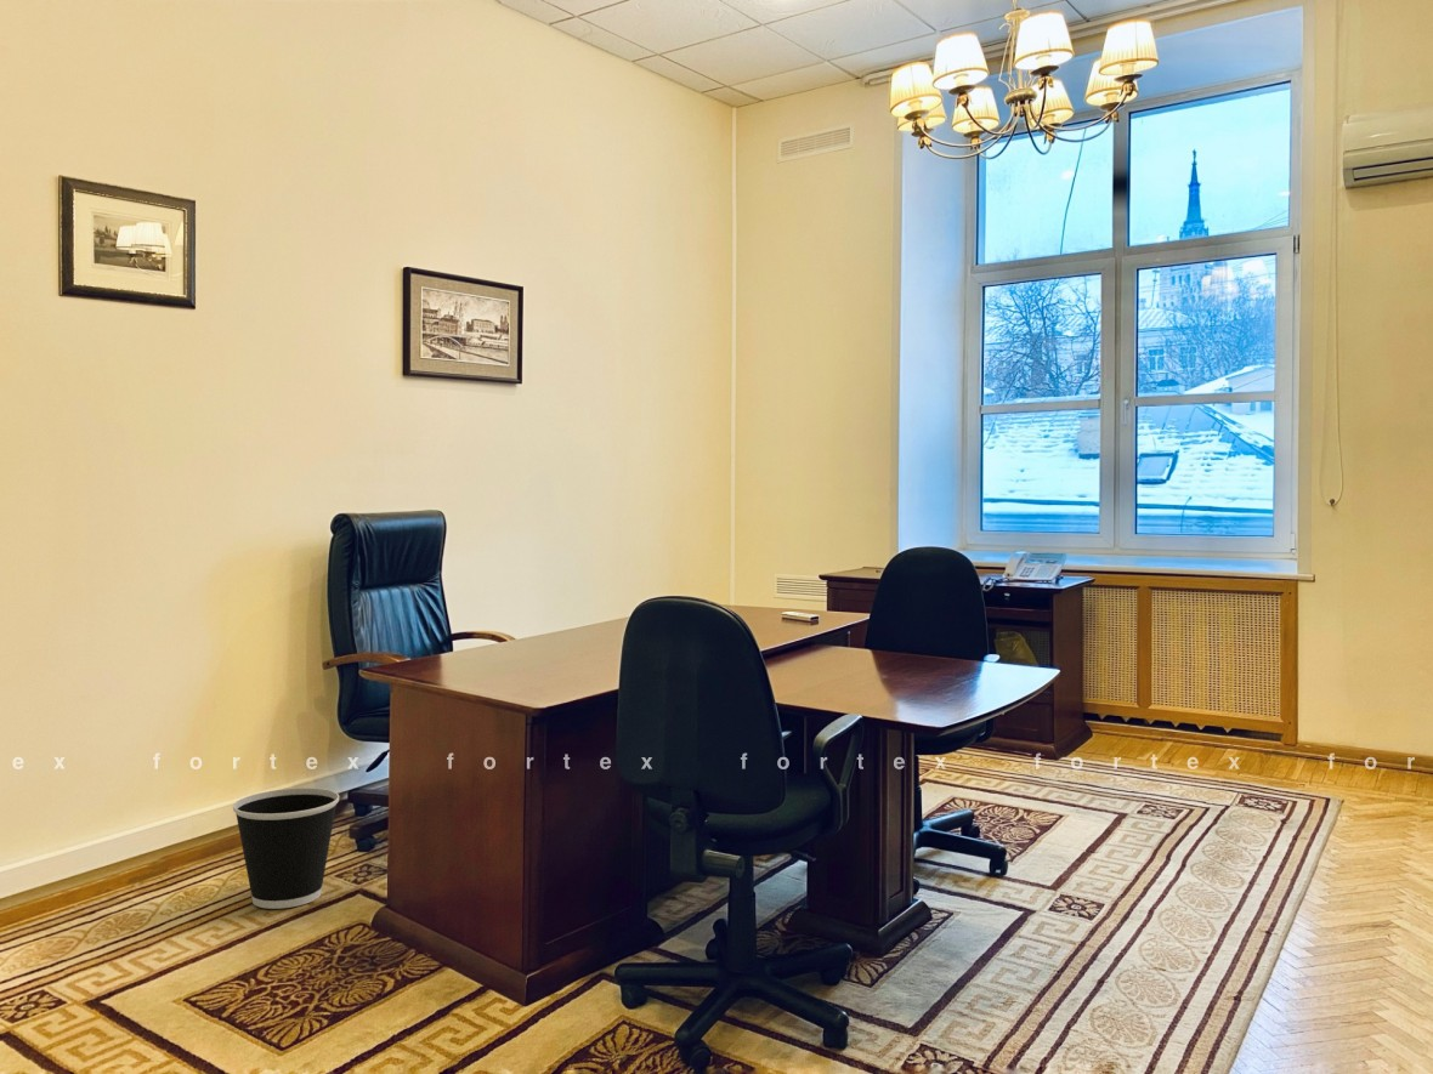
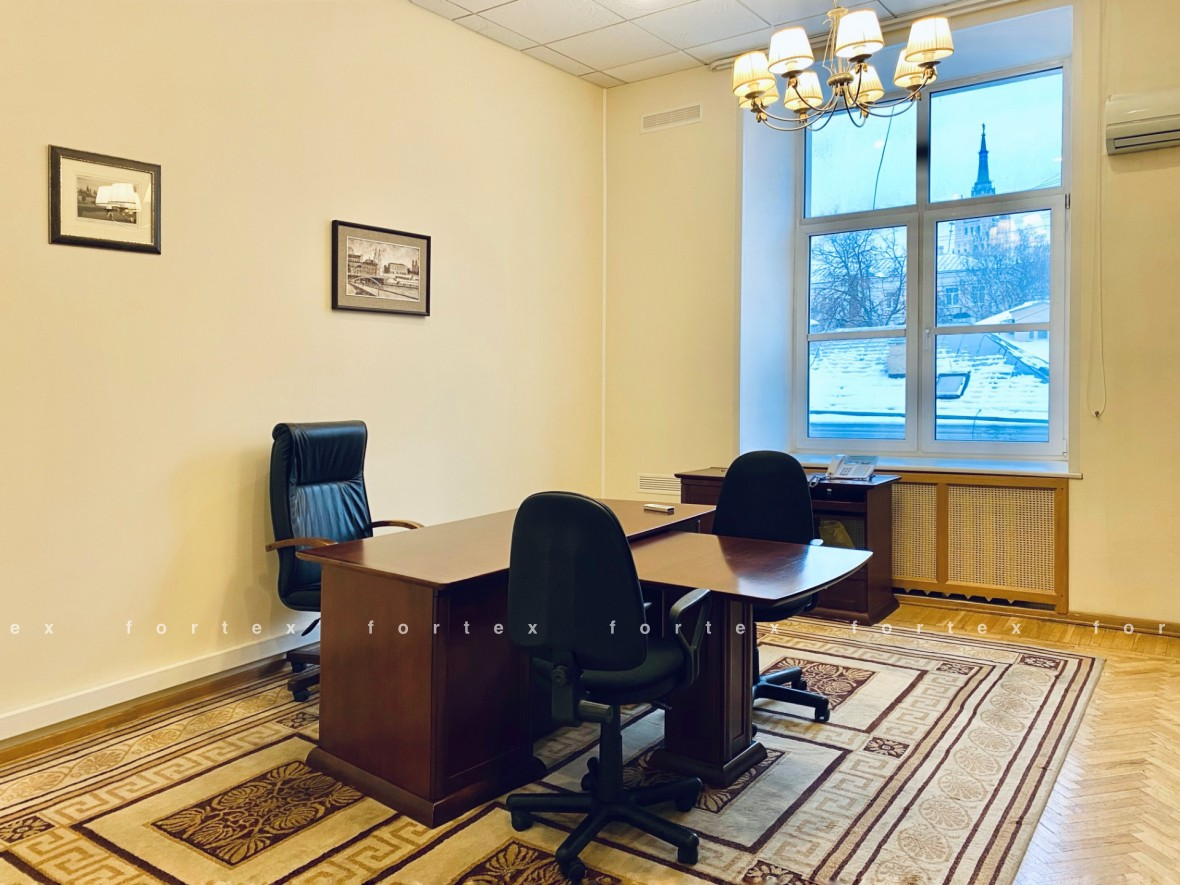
- wastebasket [232,786,340,910]
